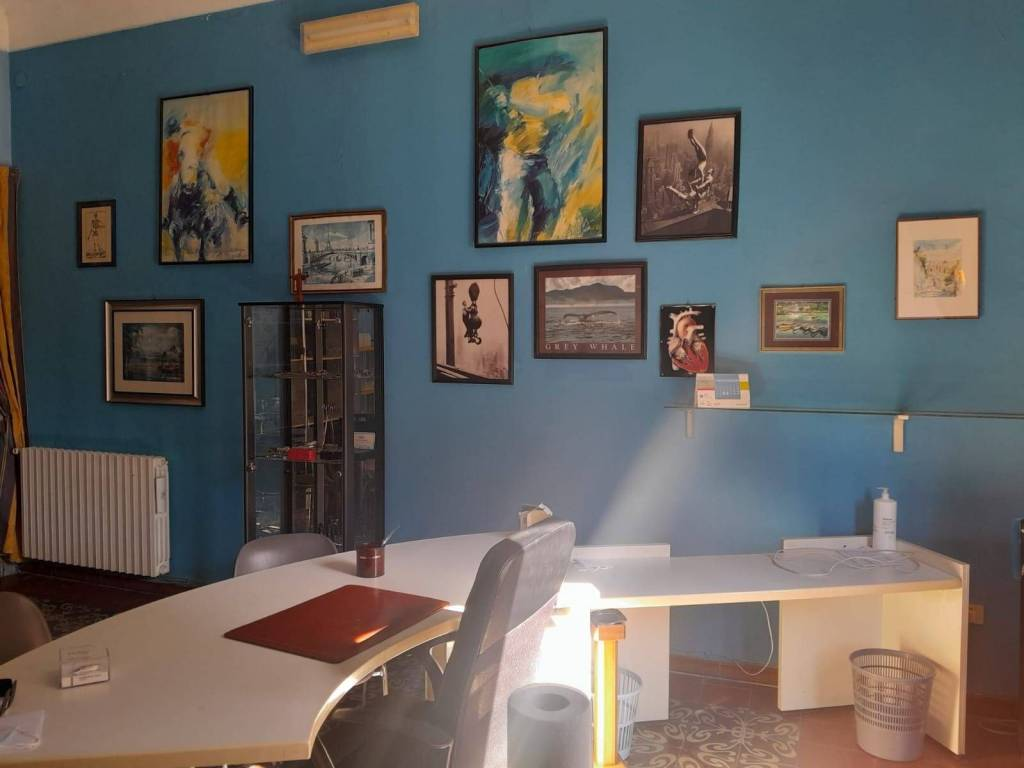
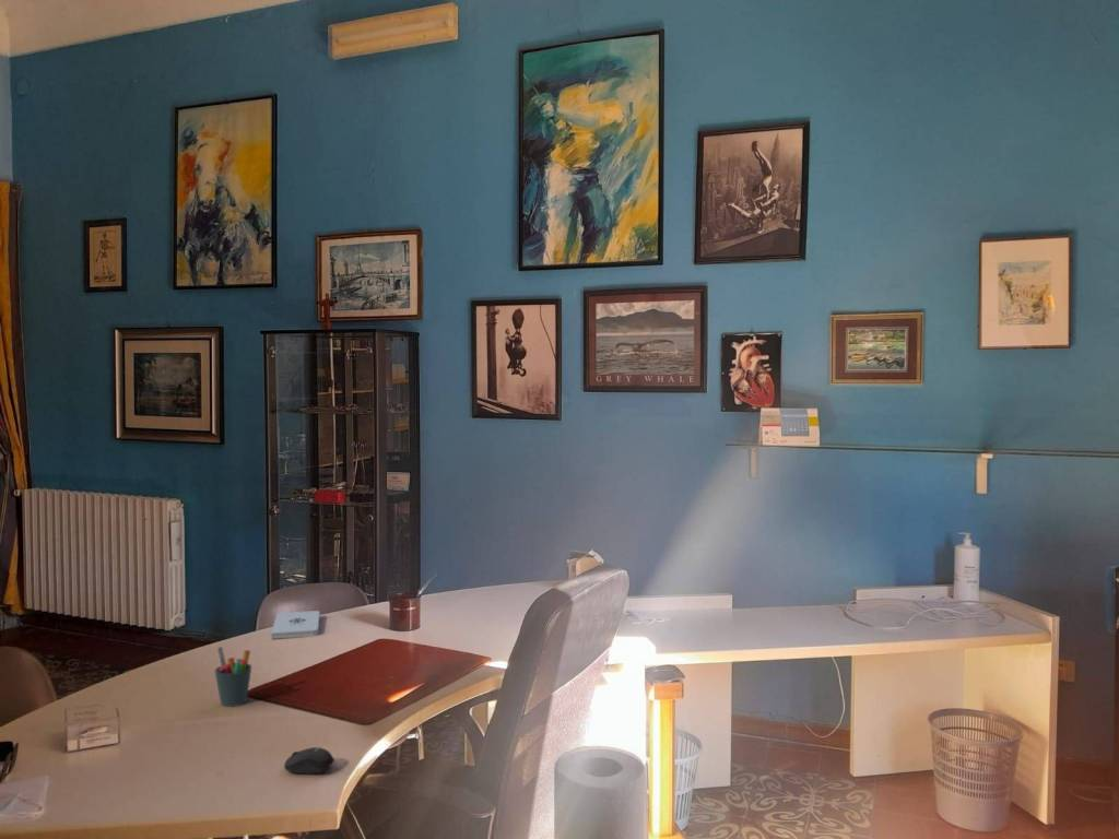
+ notepad [270,610,321,640]
+ computer mouse [283,746,335,775]
+ pen holder [214,646,252,708]
